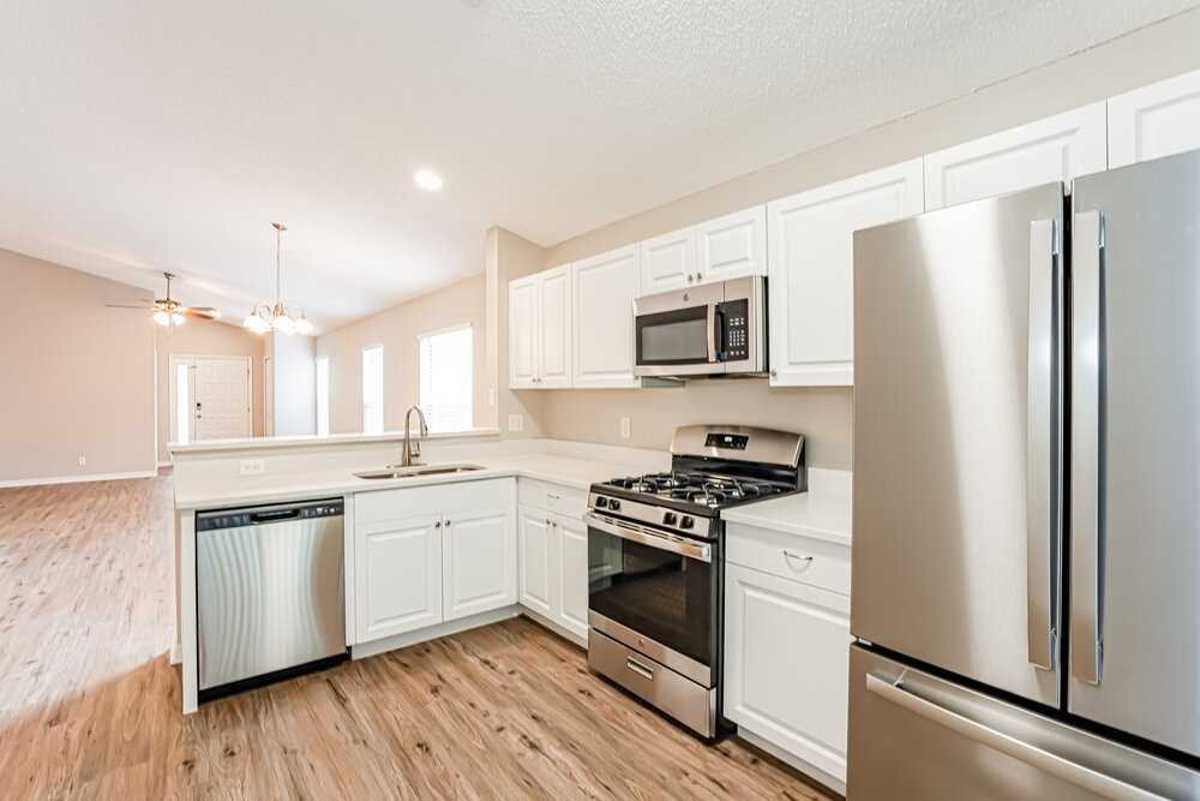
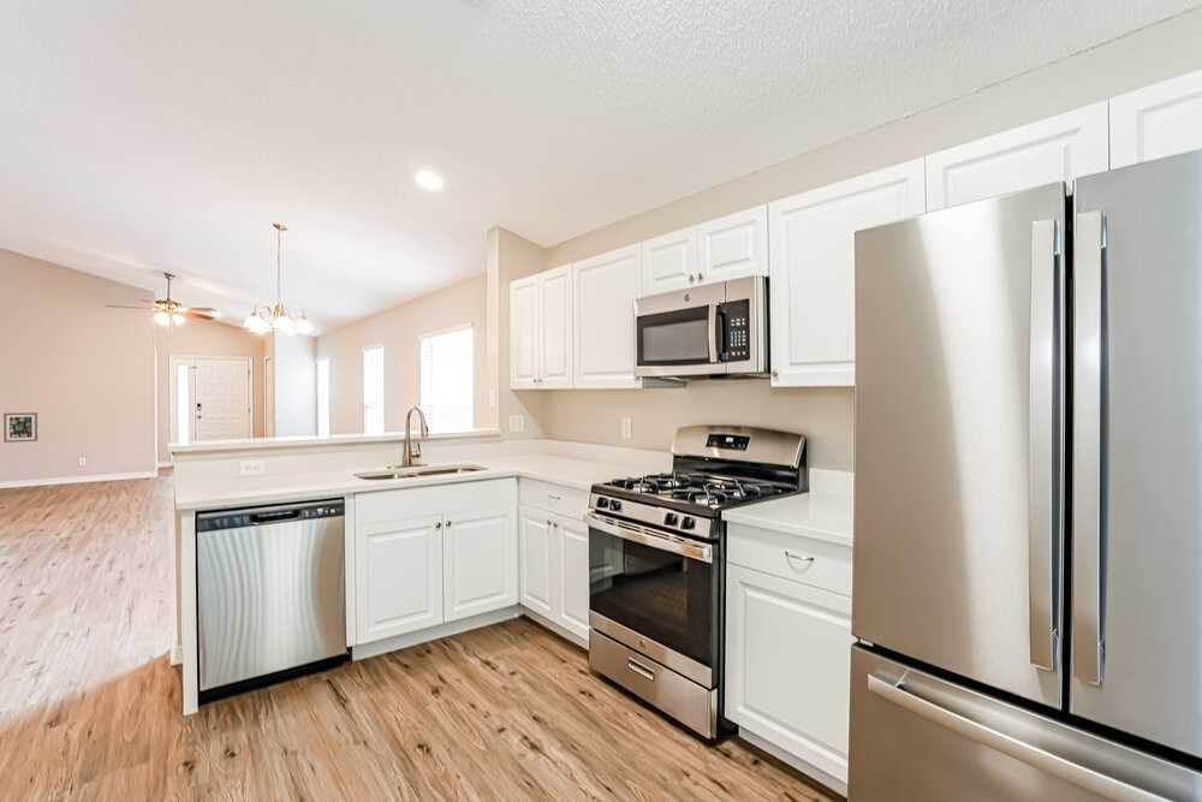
+ wall art [2,411,38,444]
